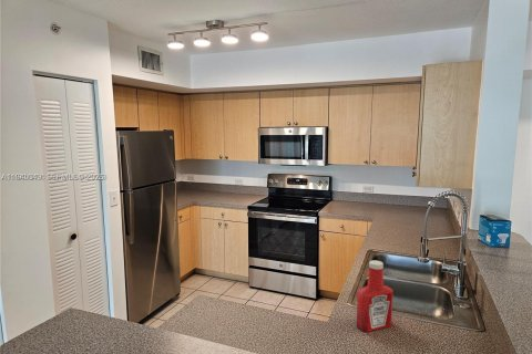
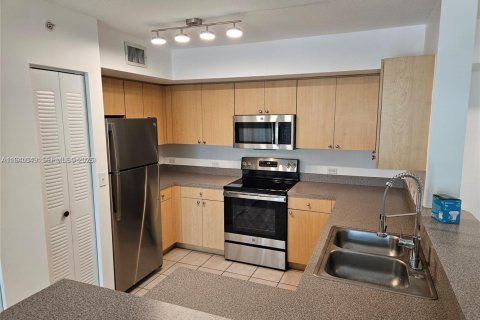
- soap bottle [356,259,393,333]
